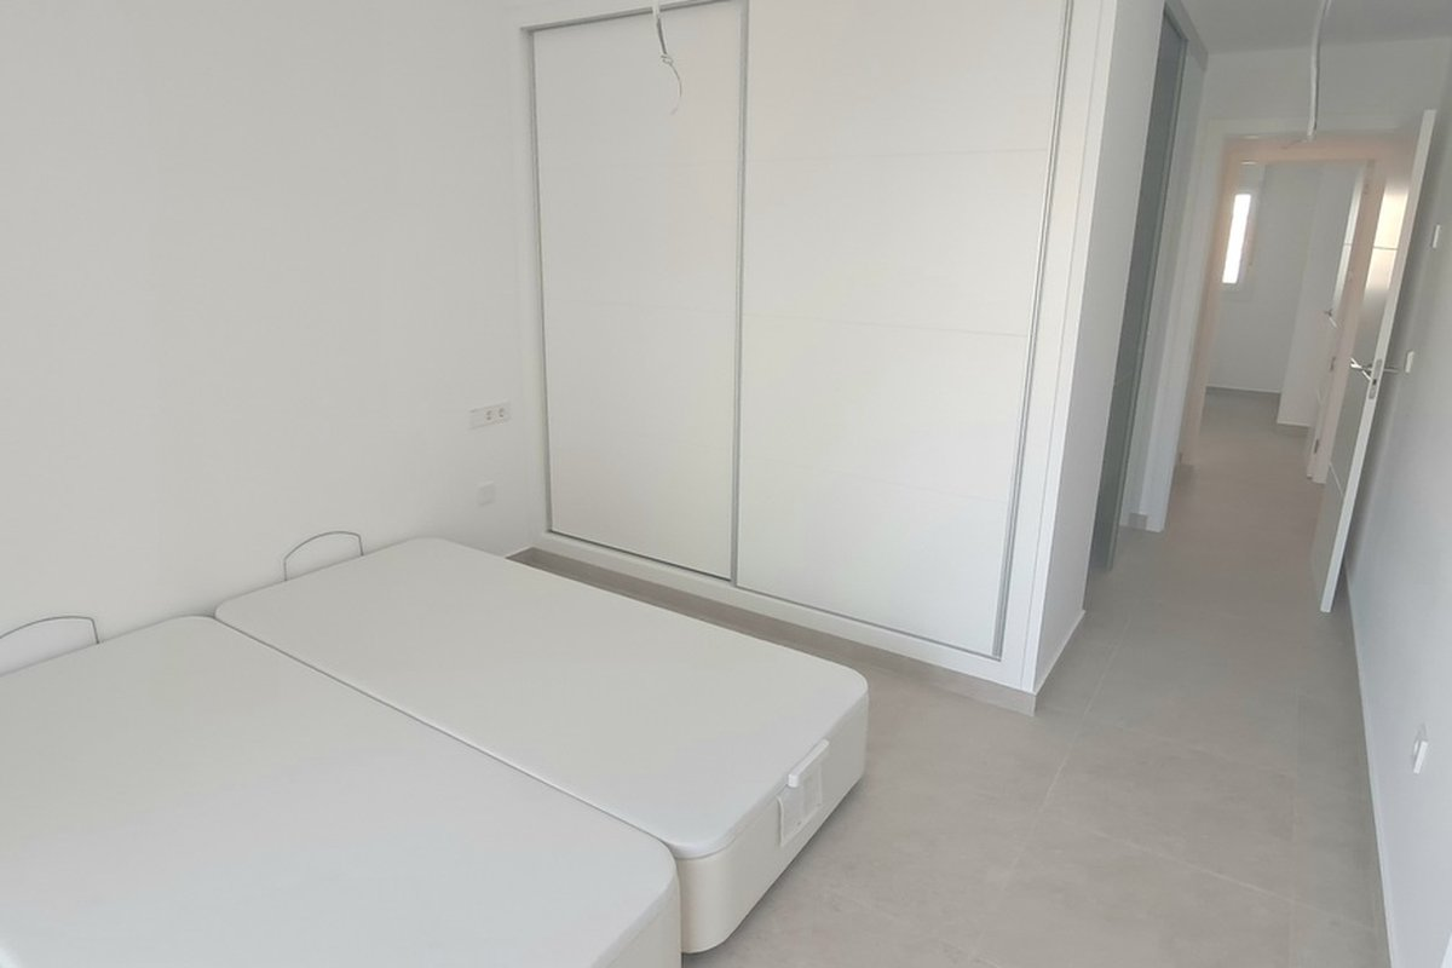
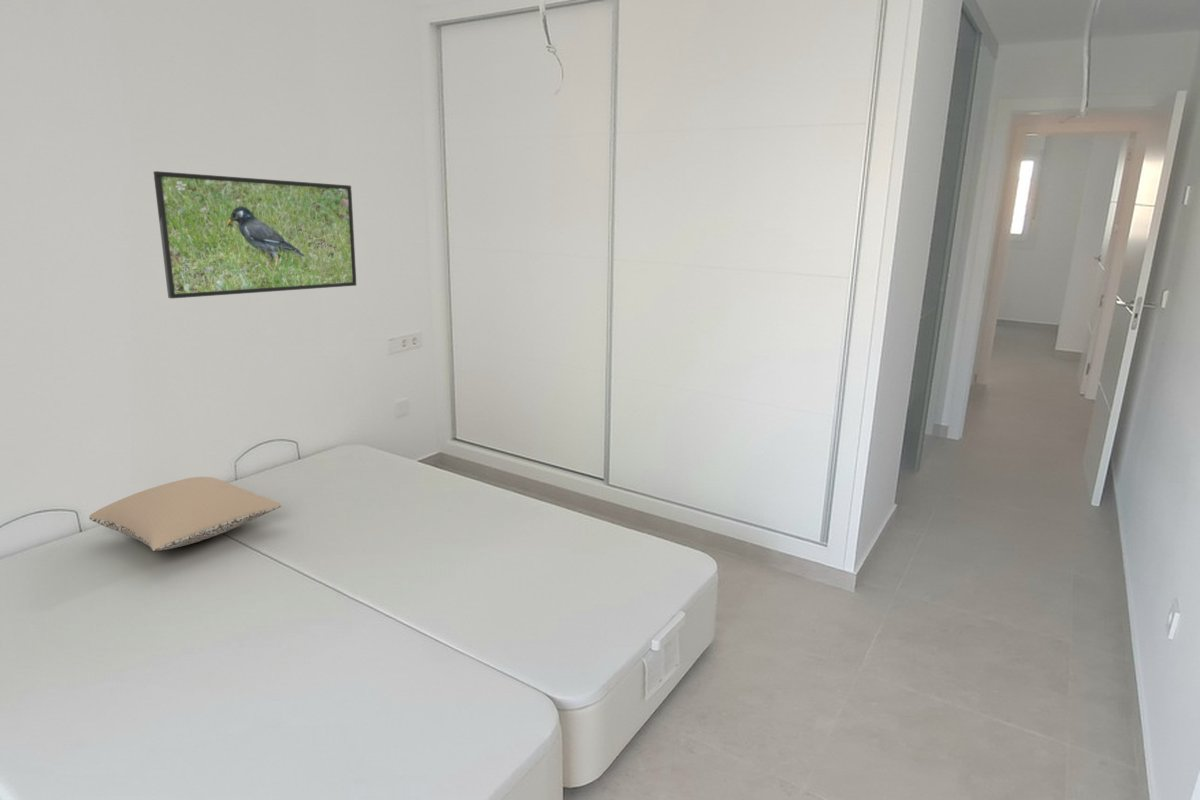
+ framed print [153,170,357,300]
+ pillow [88,476,282,552]
